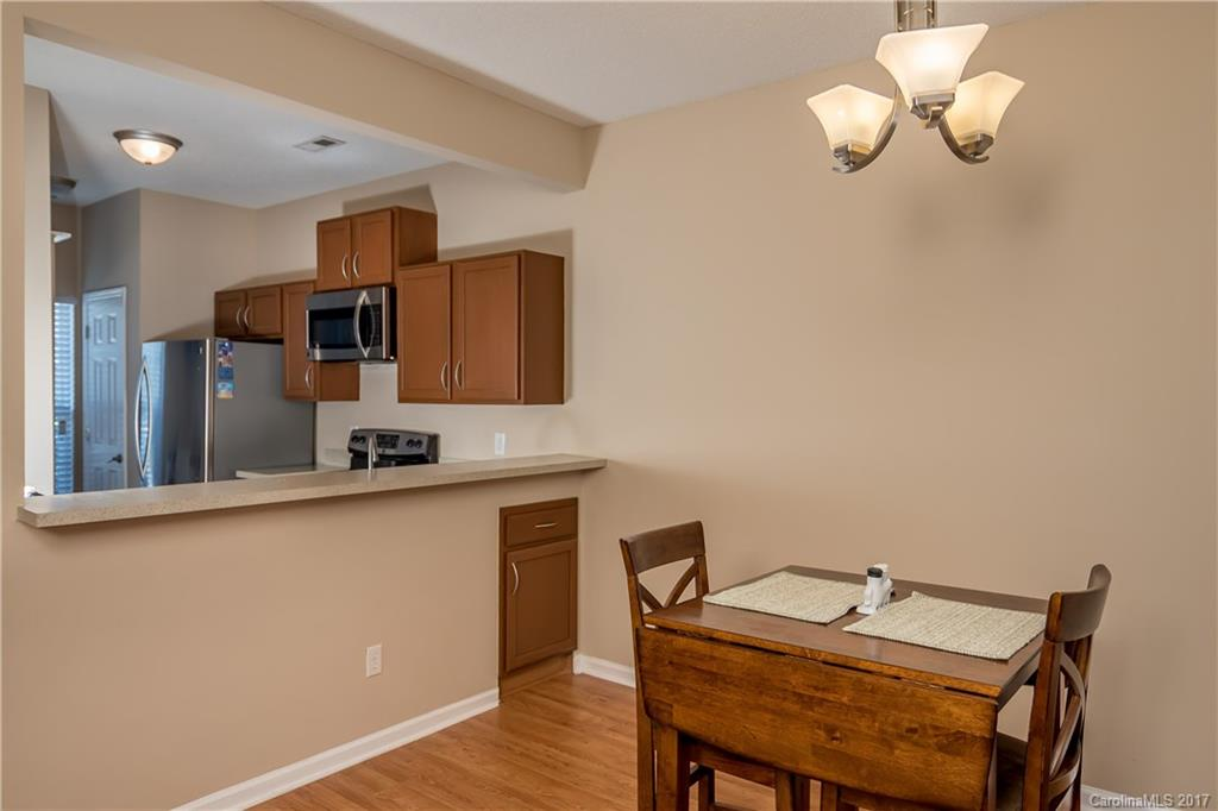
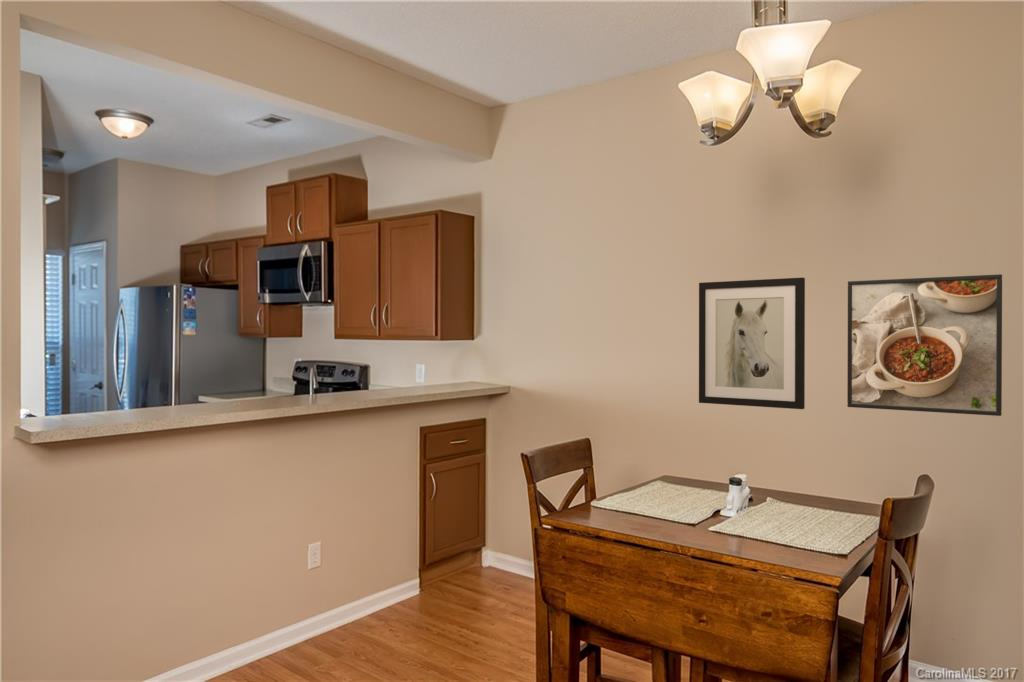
+ wall art [698,277,806,410]
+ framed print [846,273,1003,417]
